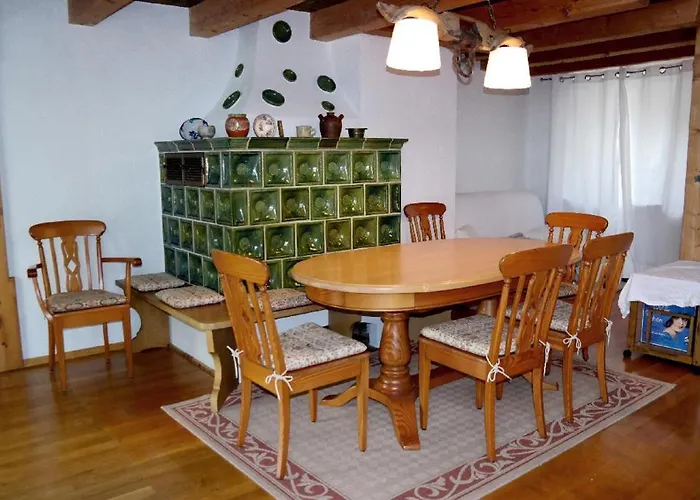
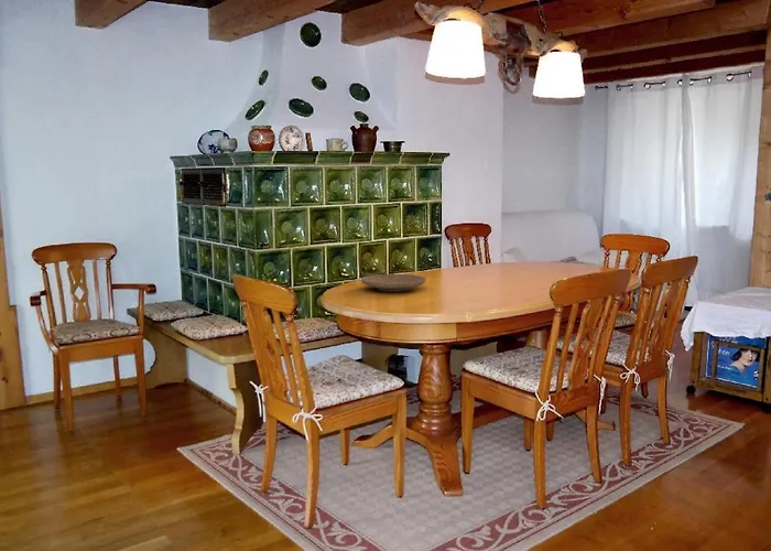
+ plate [360,273,427,293]
